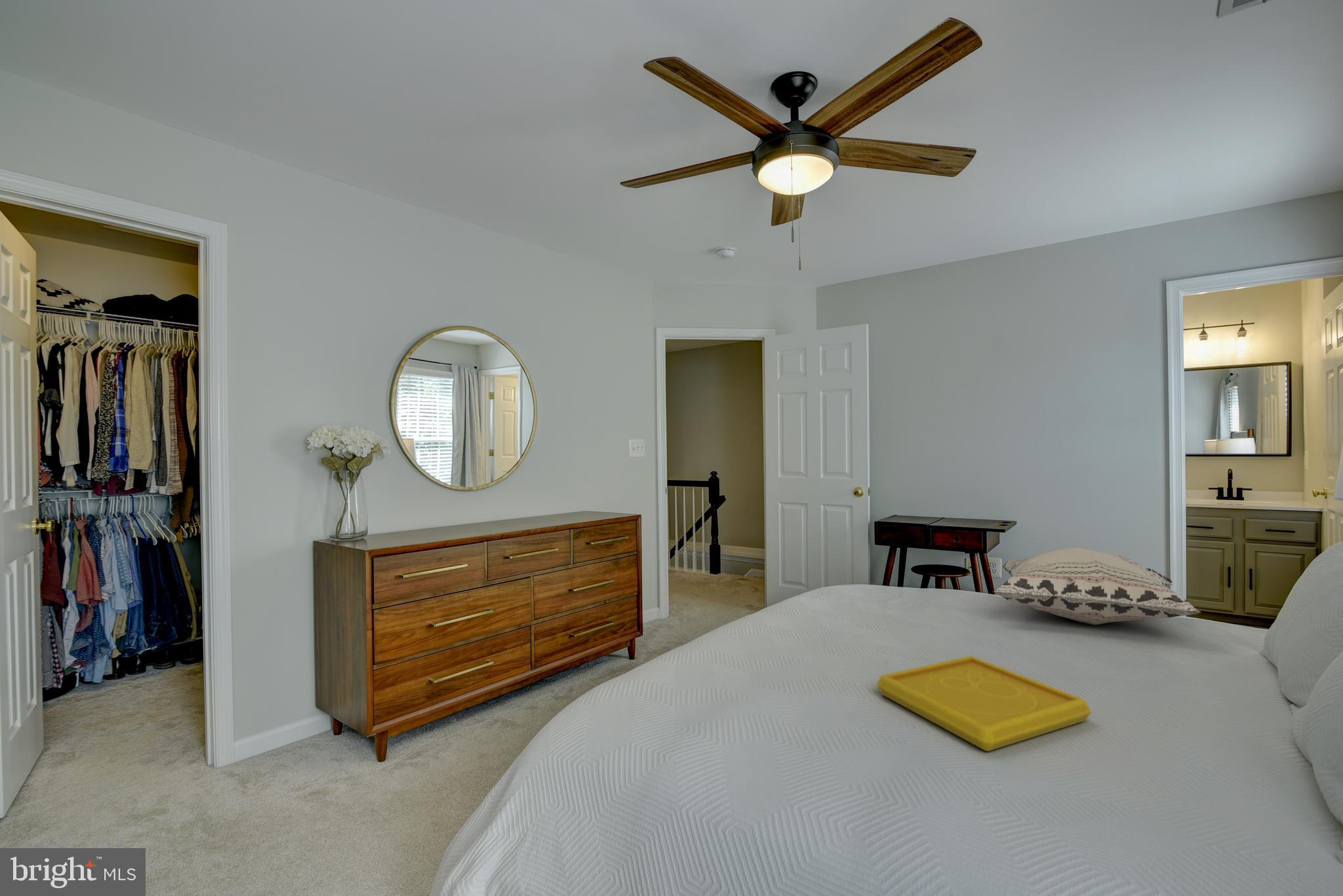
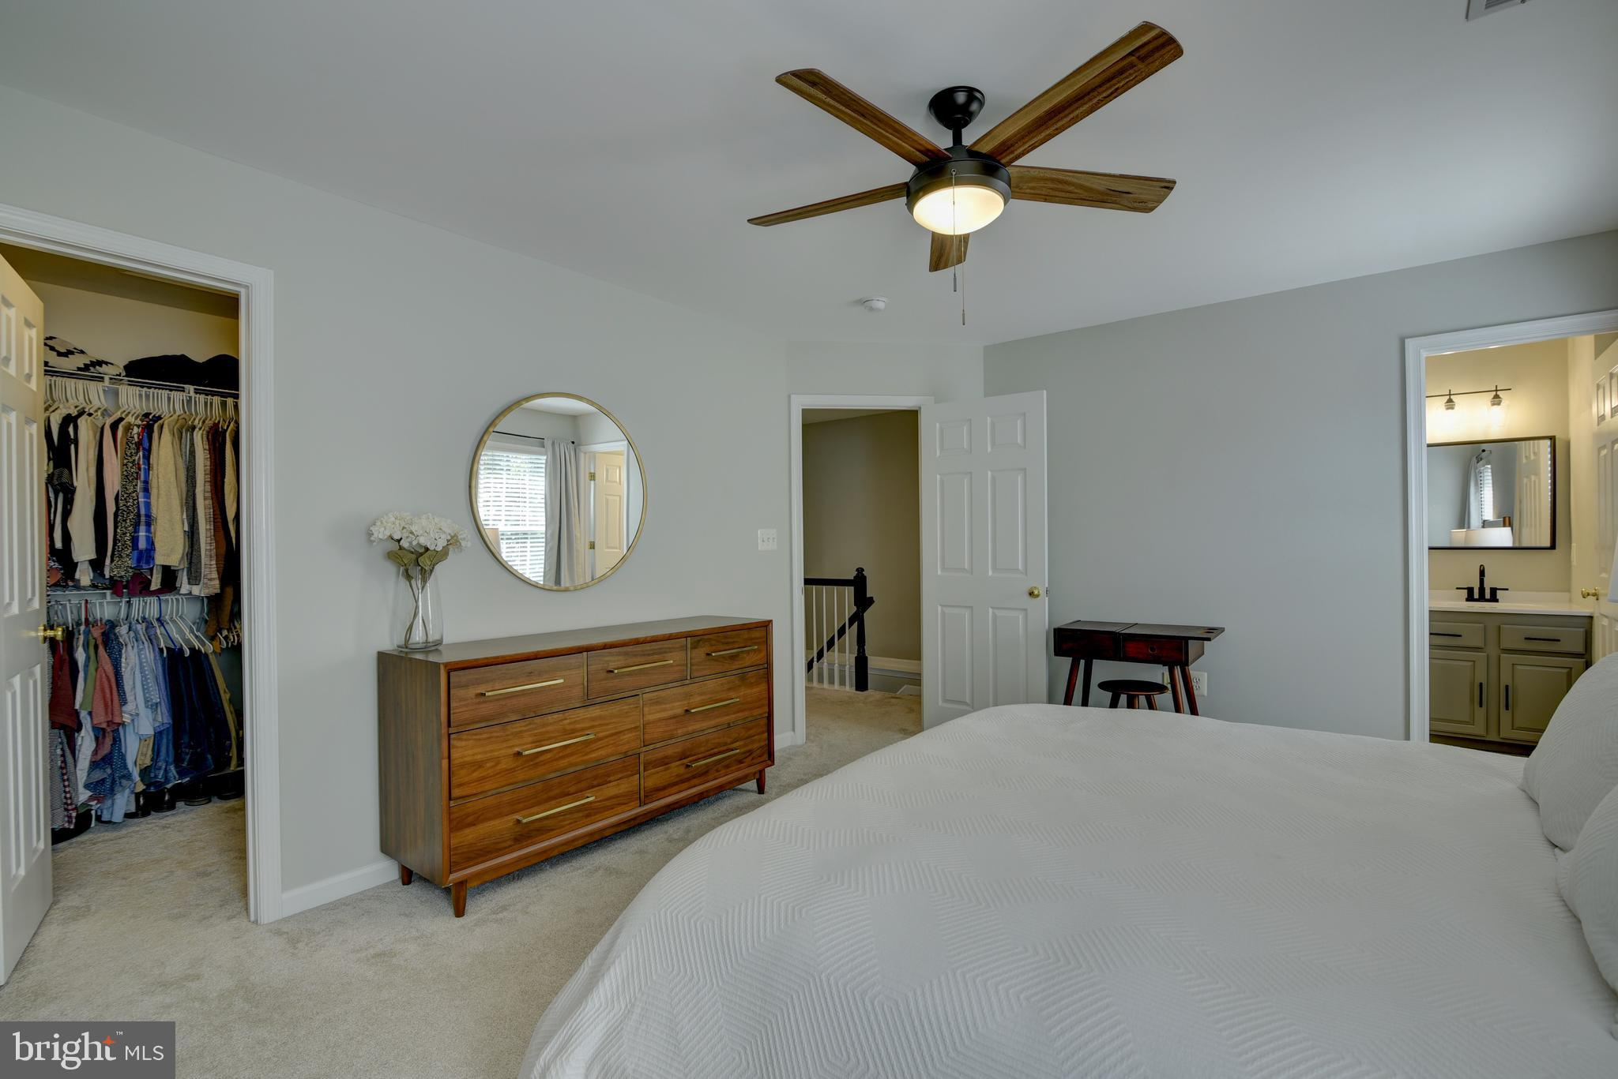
- serving tray [876,655,1092,752]
- decorative pillow [993,547,1202,625]
